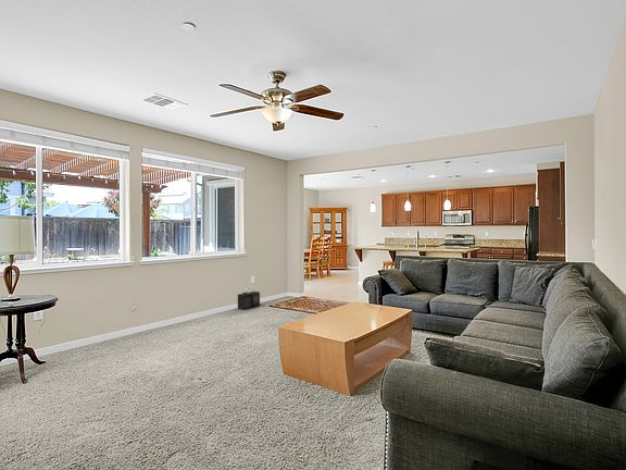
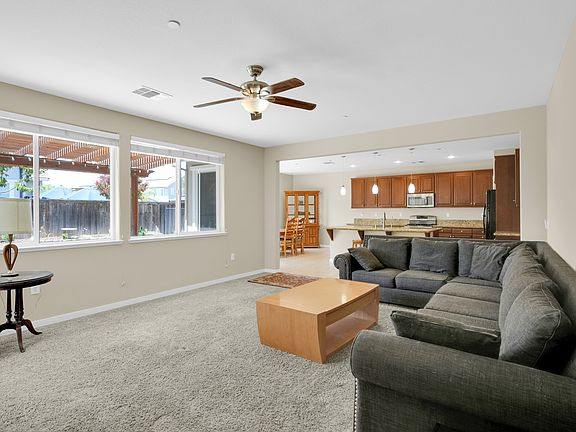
- speaker [237,290,261,311]
